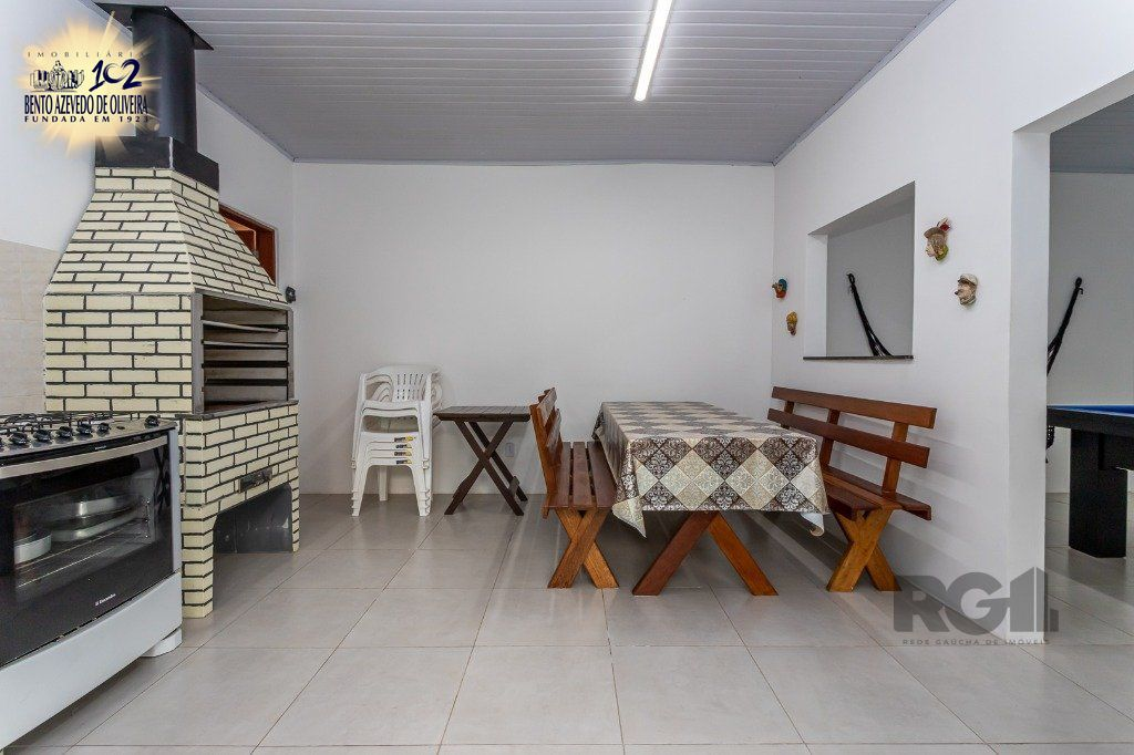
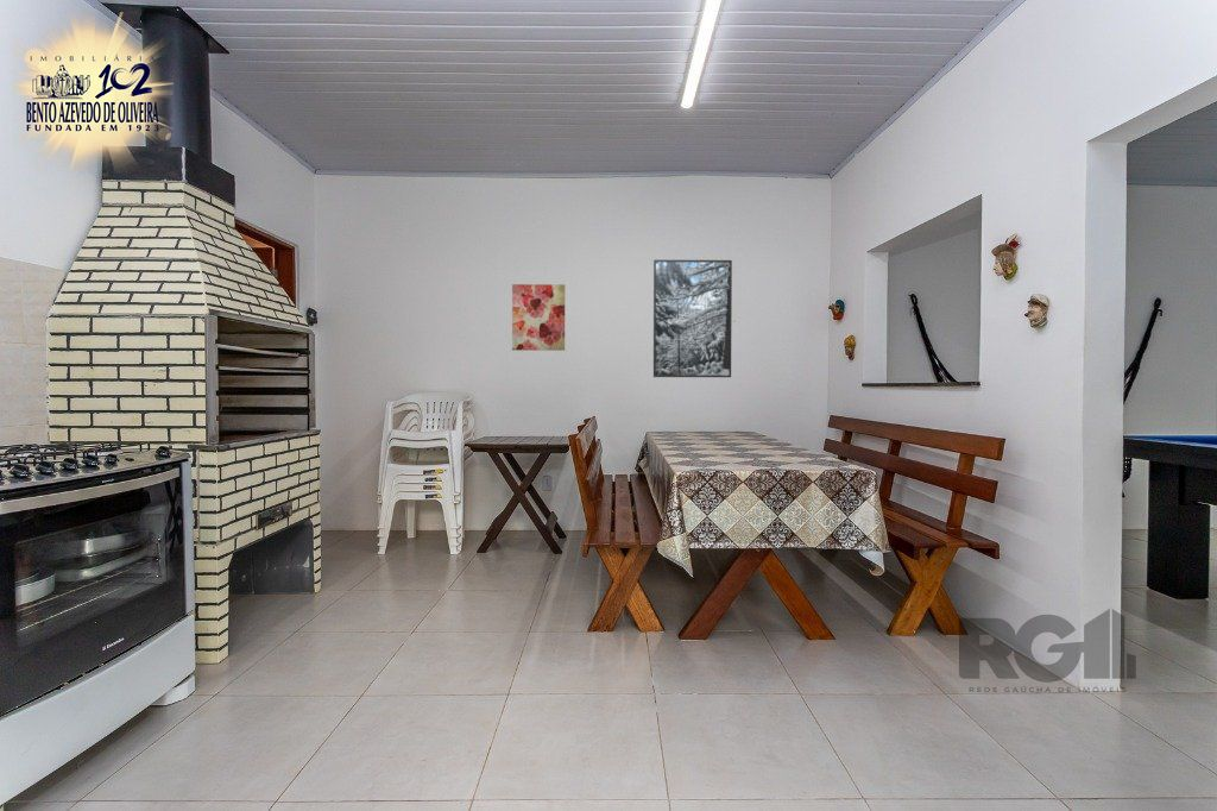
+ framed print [652,259,733,378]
+ wall art [511,283,566,352]
